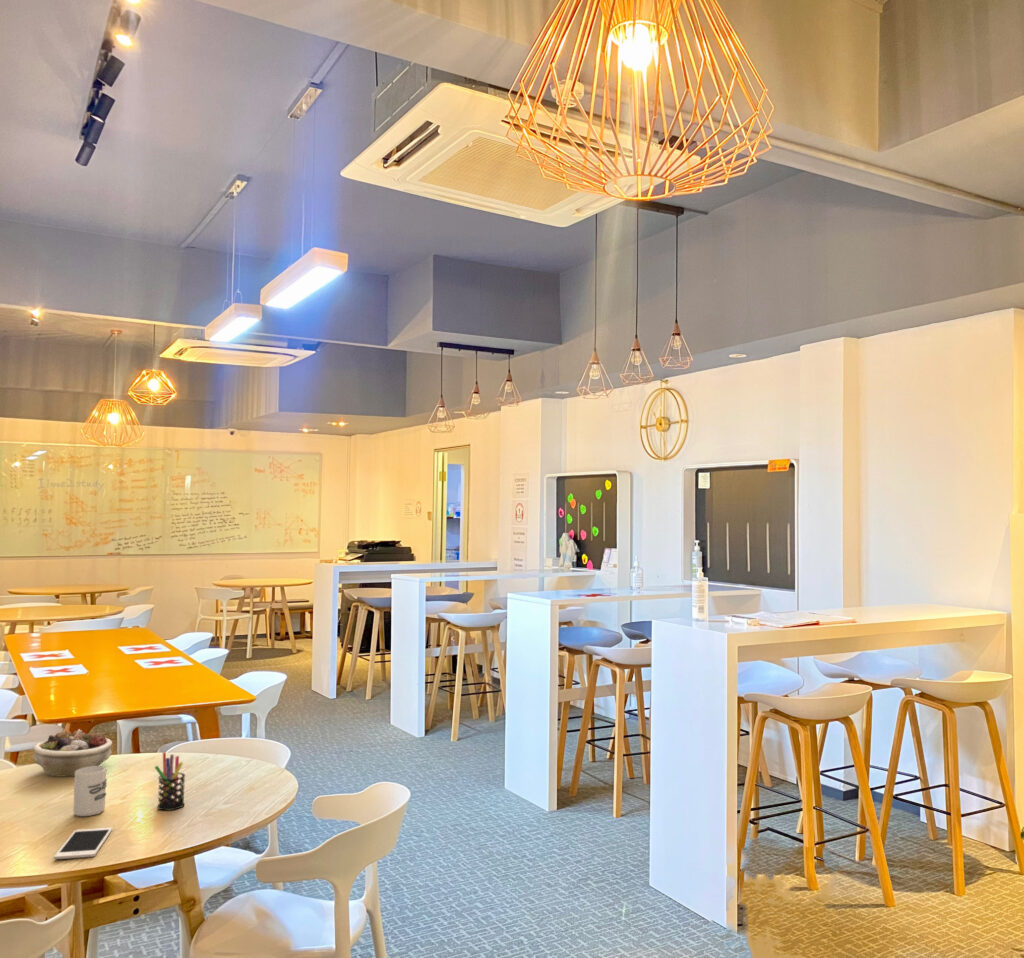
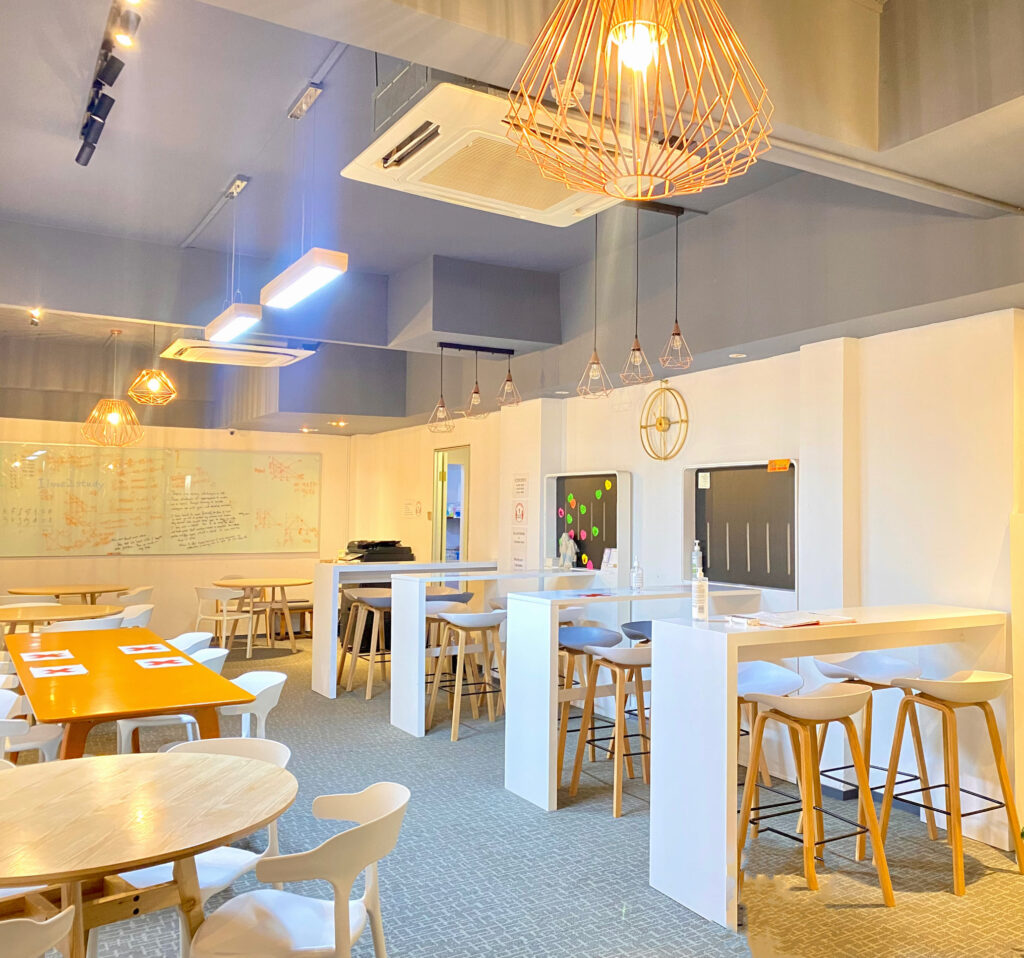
- pen holder [154,751,186,811]
- cup [72,765,108,817]
- succulent planter [32,728,113,778]
- cell phone [53,827,113,860]
